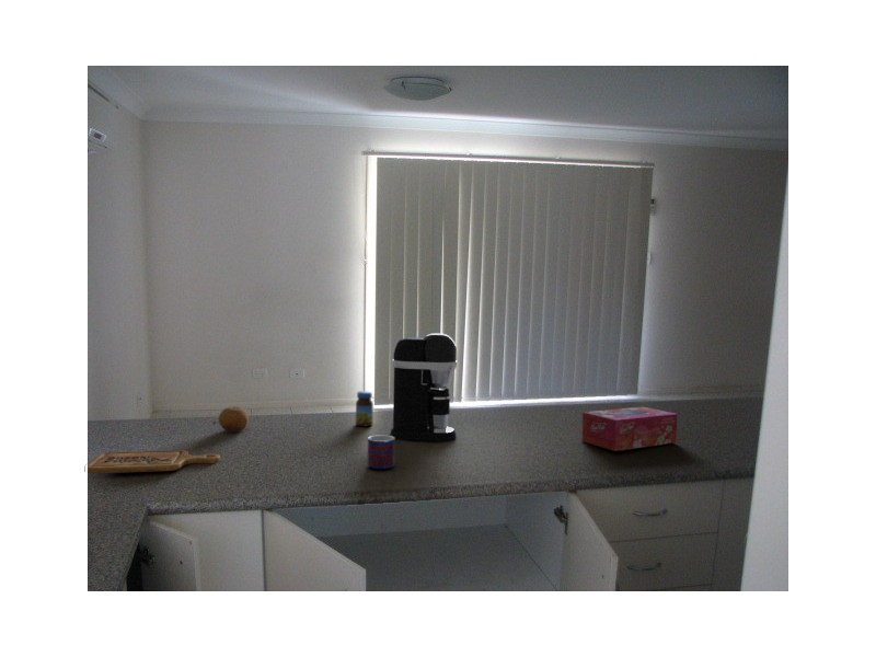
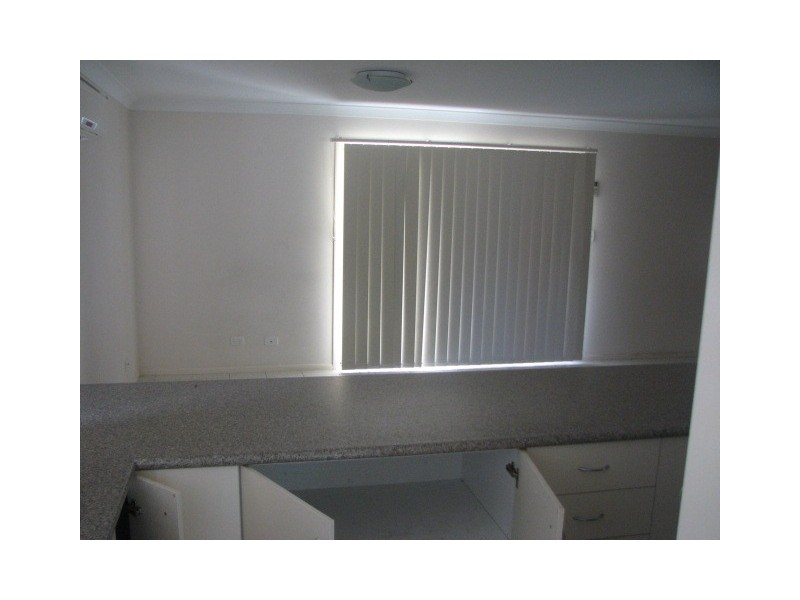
- tissue box [580,406,678,452]
- coffee maker [390,332,458,441]
- fruit [218,405,250,433]
- jar [355,390,374,427]
- cutting board [83,449,221,474]
- mug [366,435,396,470]
